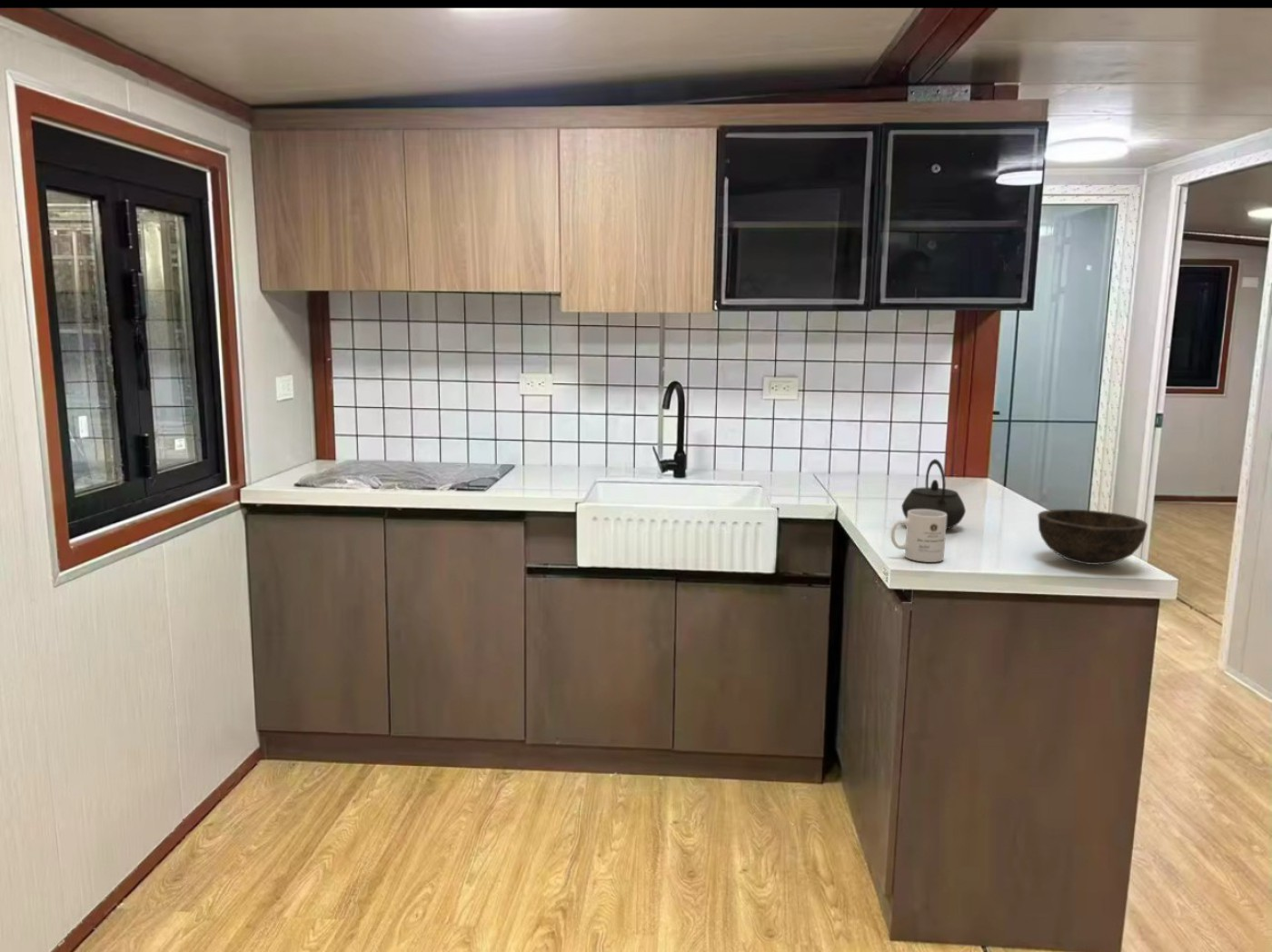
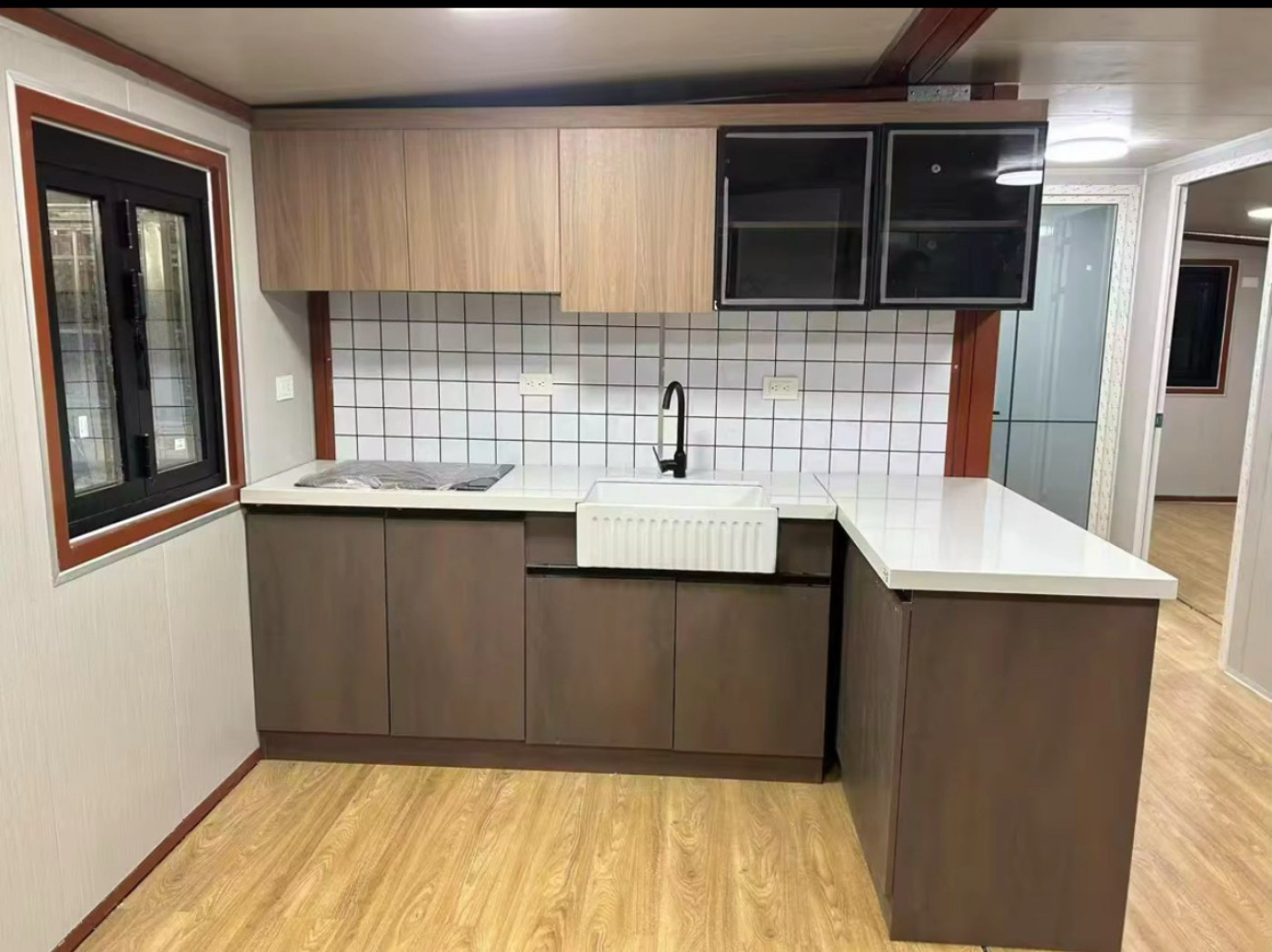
- bowl [1037,509,1148,566]
- kettle [900,458,967,531]
- mug [890,510,947,563]
